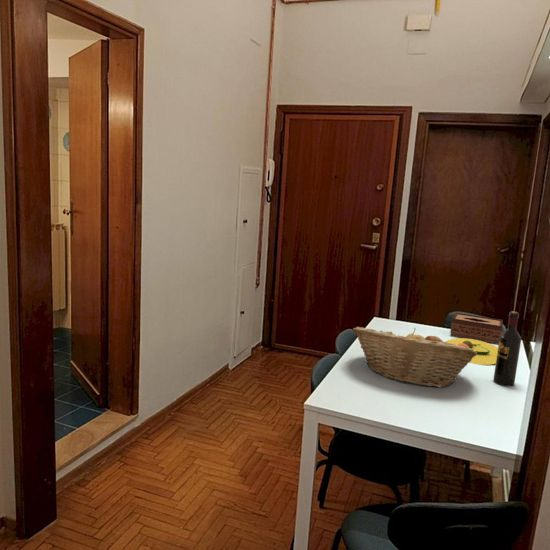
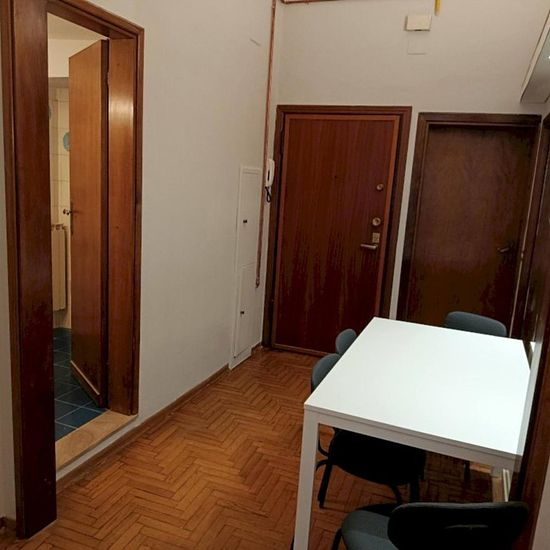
- avocado [444,337,498,366]
- fruit basket [352,326,477,389]
- wine bottle [492,310,522,387]
- tissue box [449,312,504,345]
